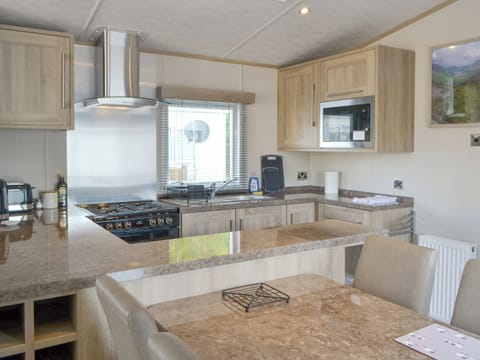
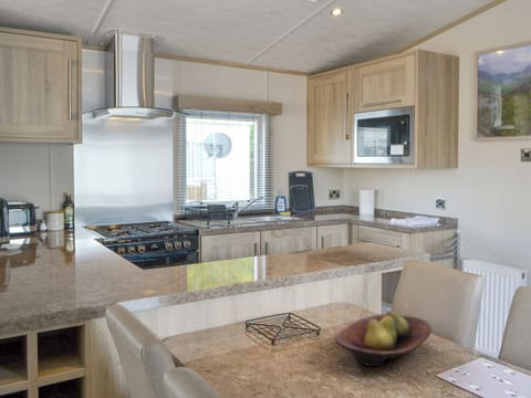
+ fruit bowl [334,310,433,367]
